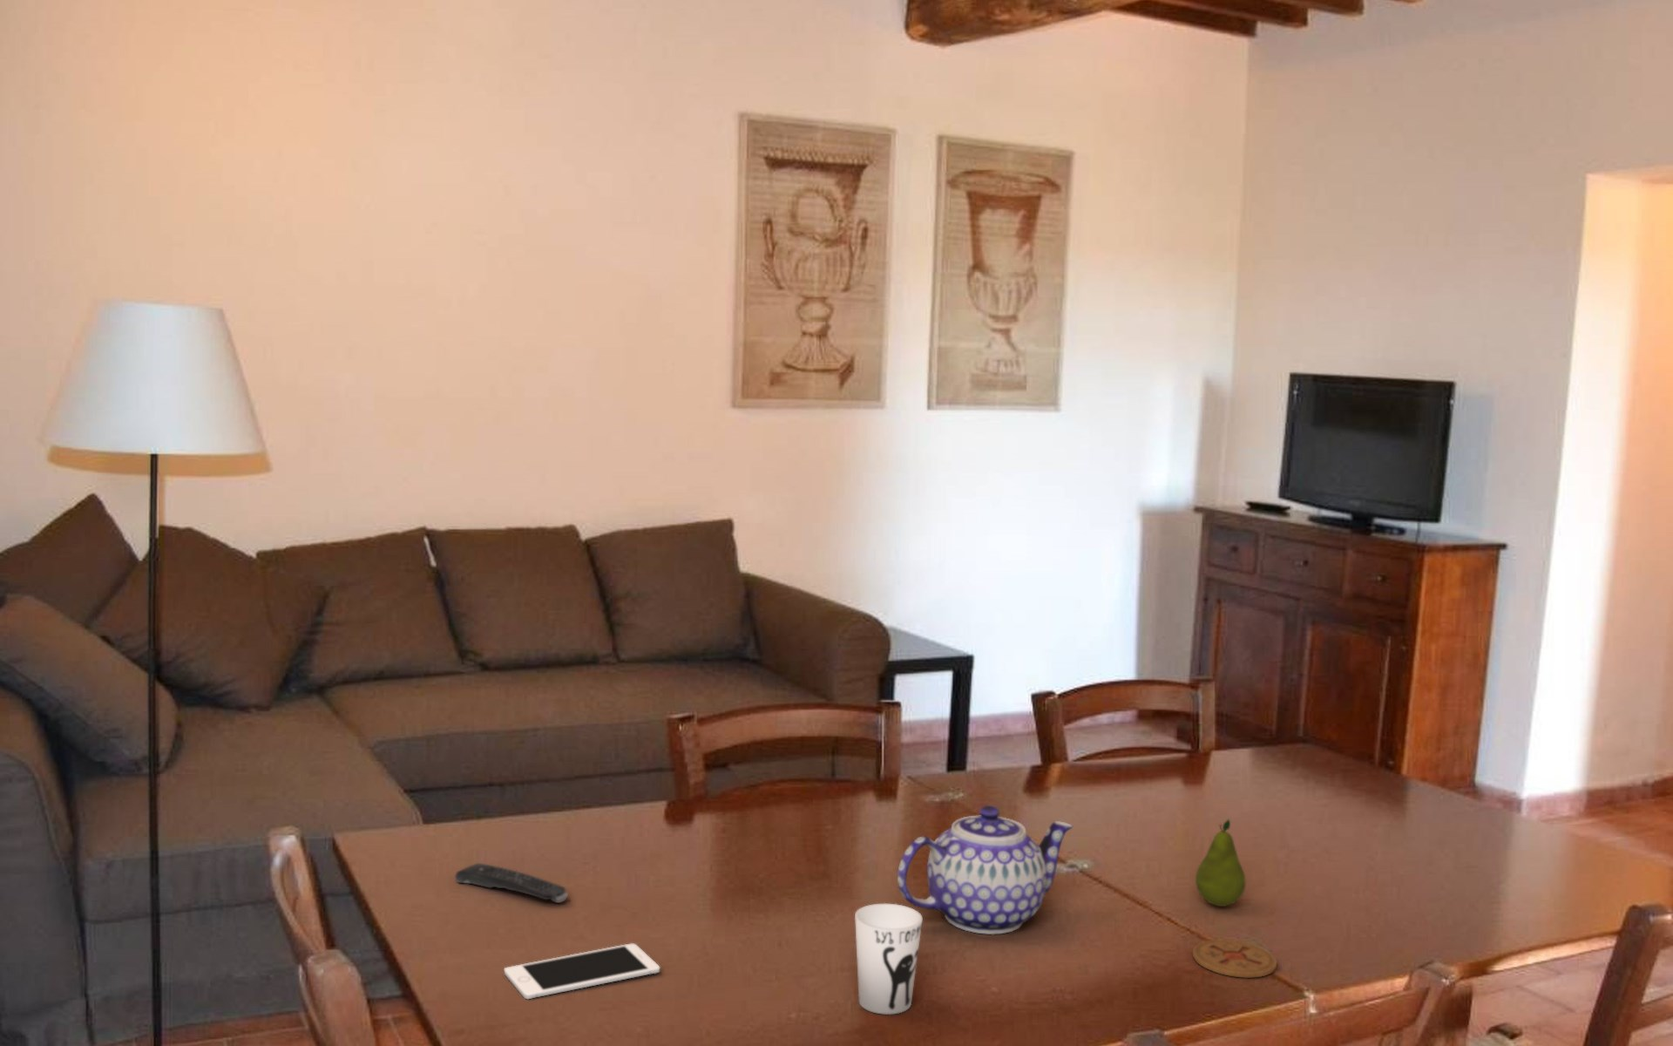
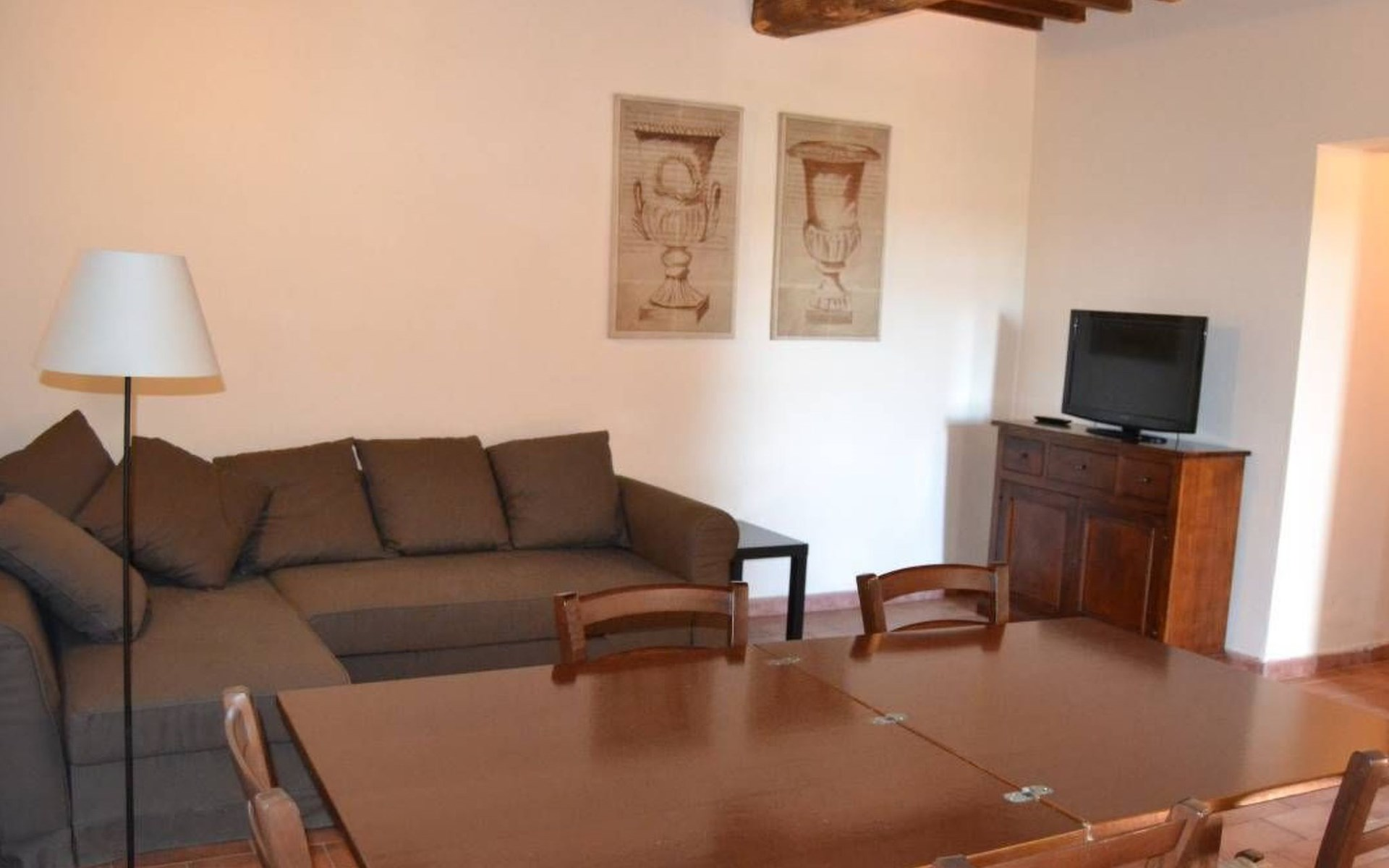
- coaster [1192,939,1278,979]
- teapot [896,805,1074,935]
- cup [854,903,924,1016]
- fruit [1195,818,1247,907]
- remote control [455,862,569,904]
- cell phone [503,942,660,1000]
